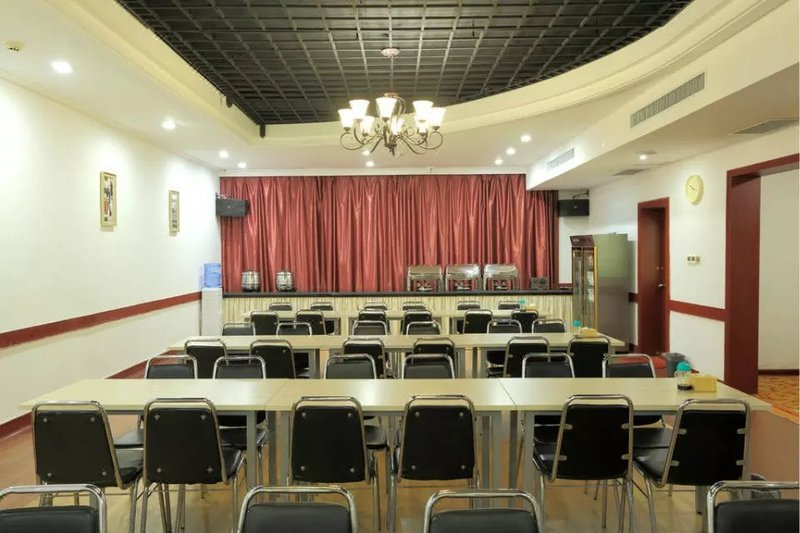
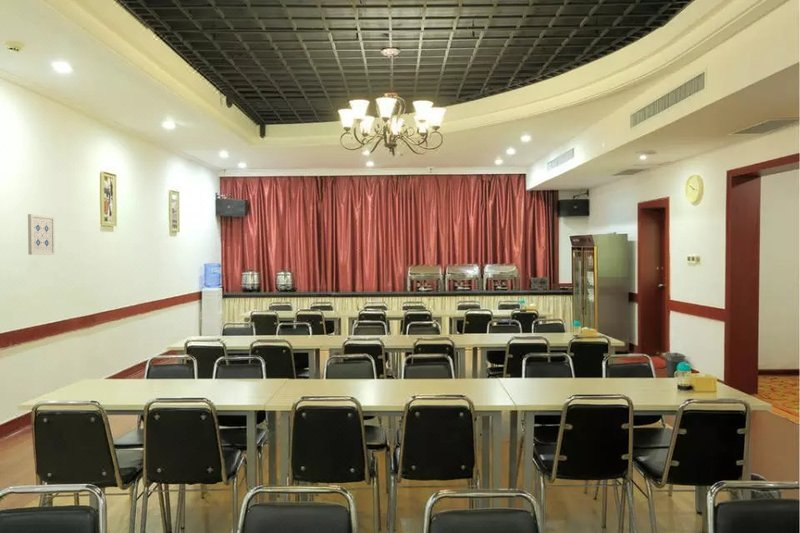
+ wall art [27,213,56,256]
